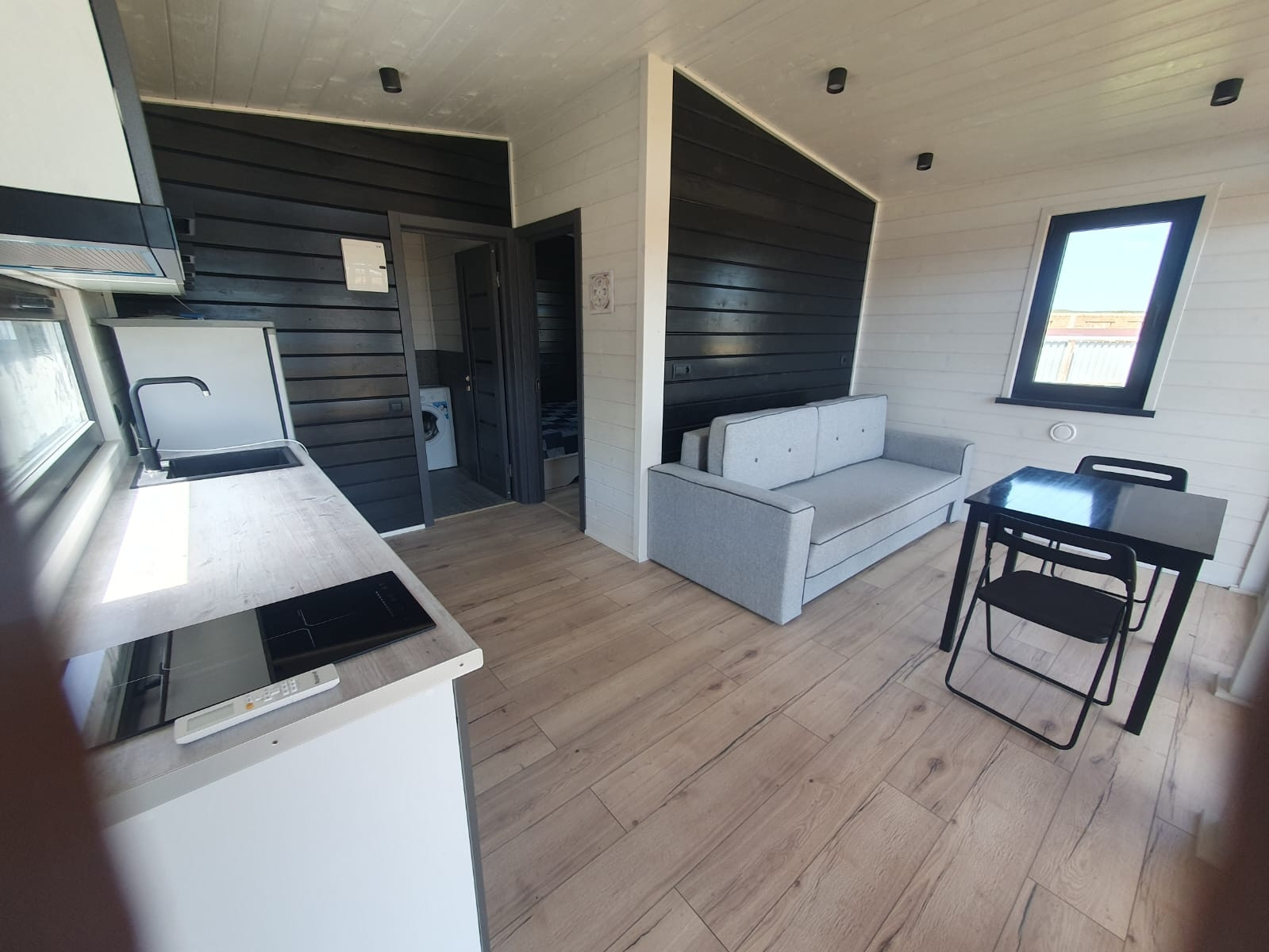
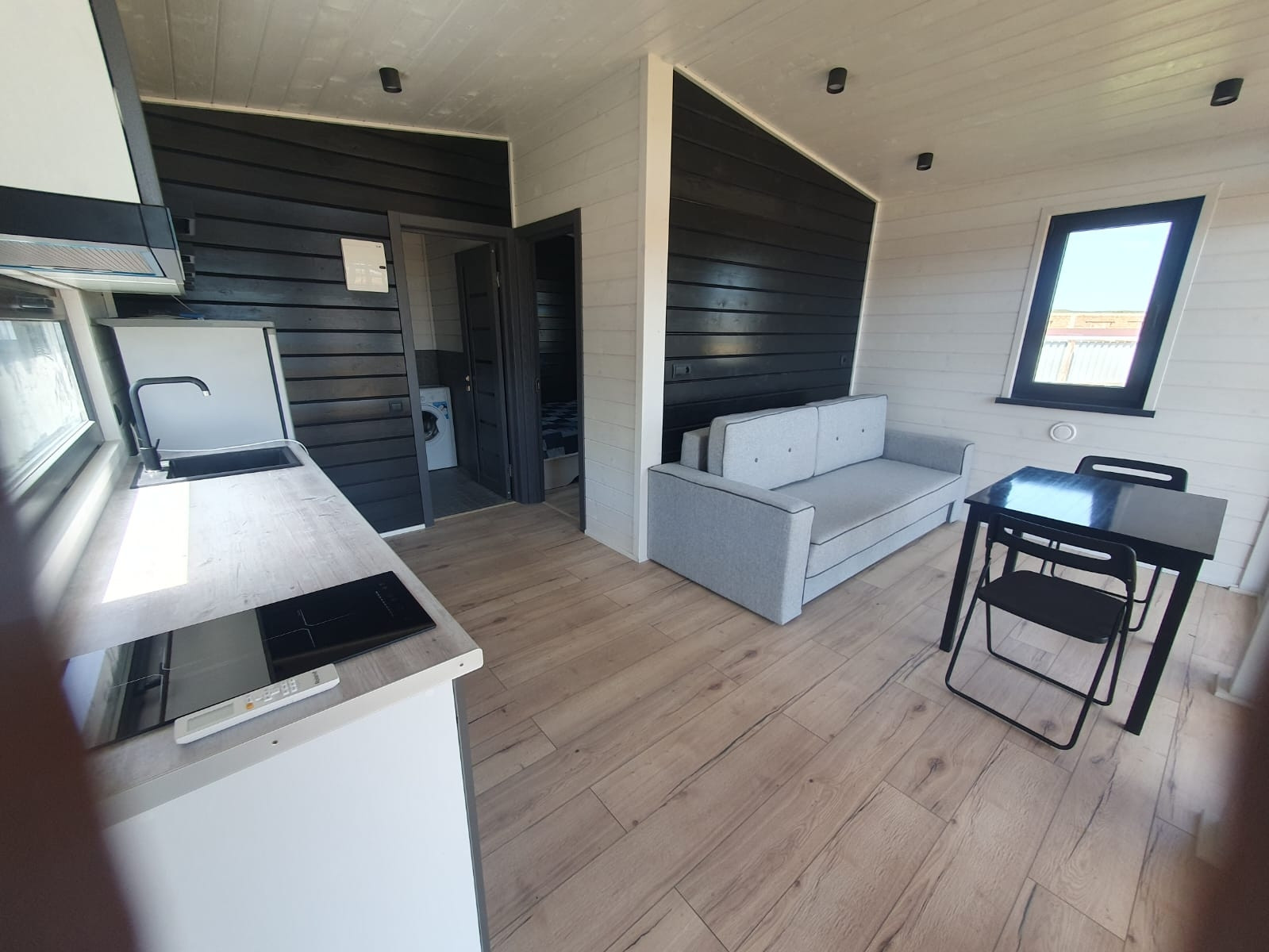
- wall ornament [587,267,616,316]
